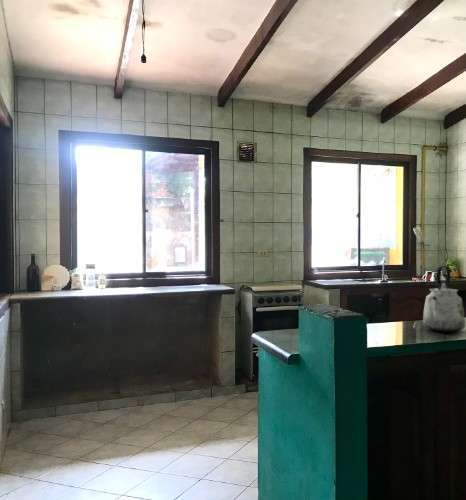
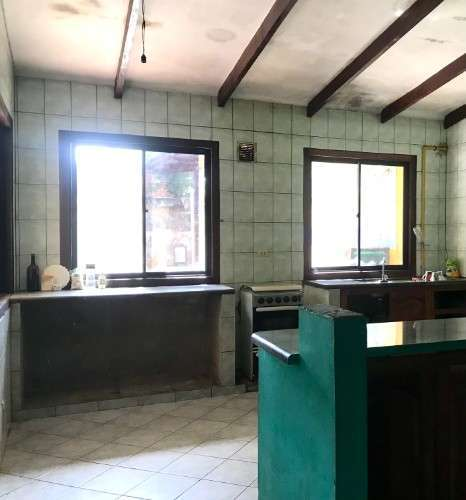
- kettle [422,264,466,333]
